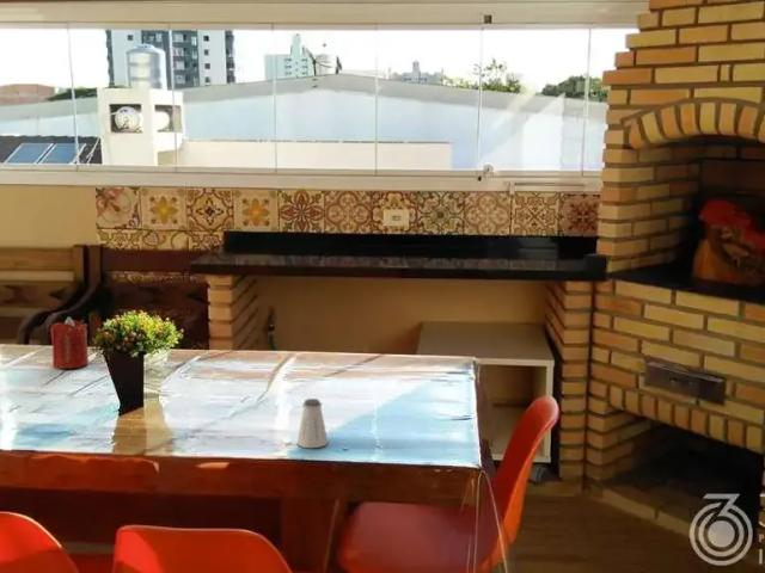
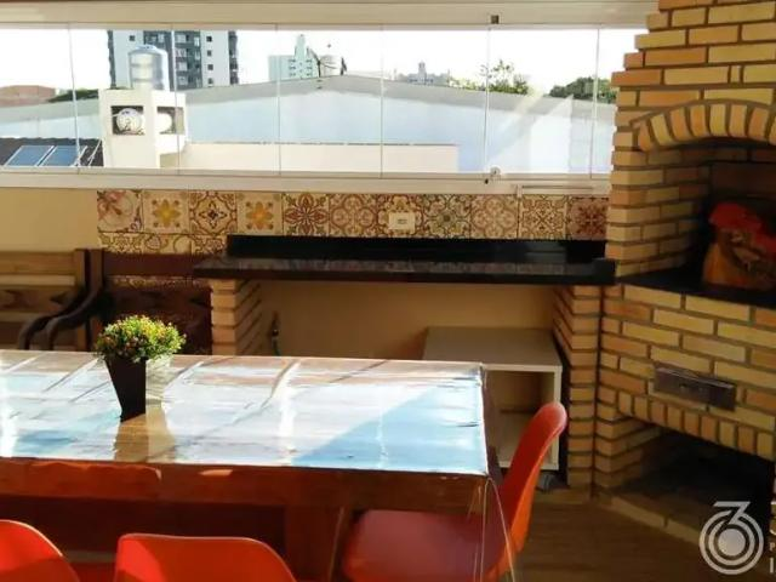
- candle [49,316,90,370]
- saltshaker [296,398,330,449]
